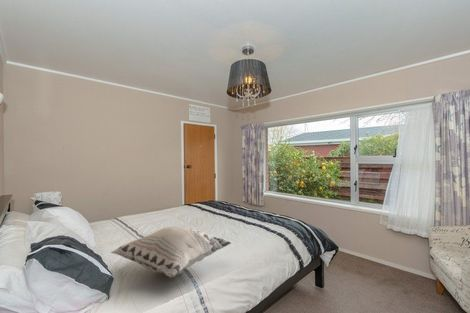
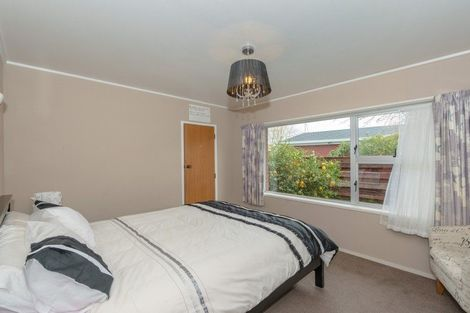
- decorative pillow [110,225,232,279]
